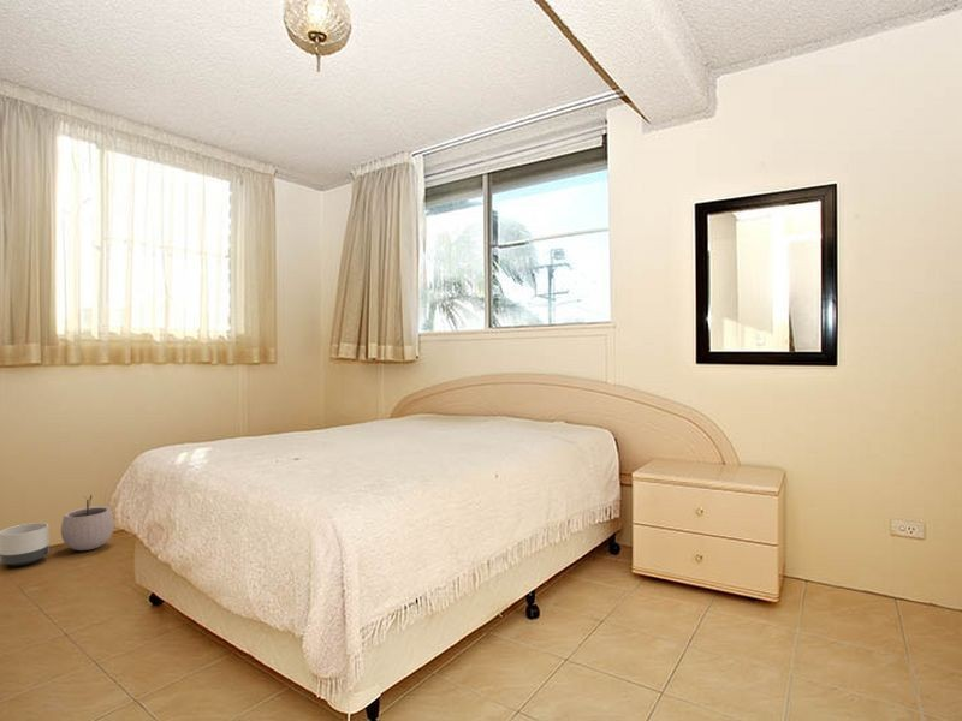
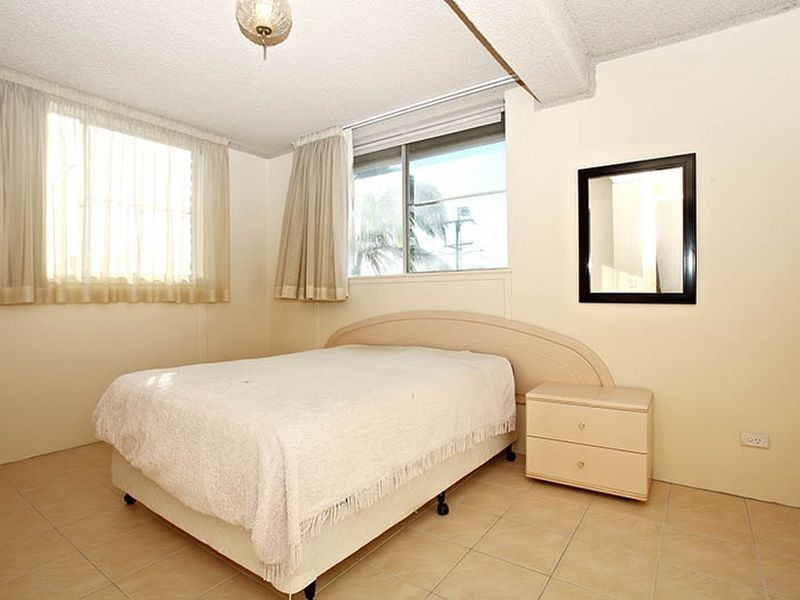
- planter [0,522,51,567]
- plant pot [60,494,115,552]
